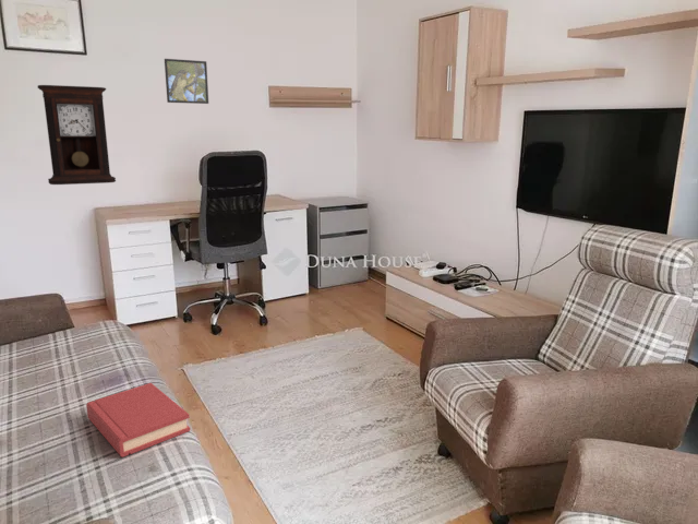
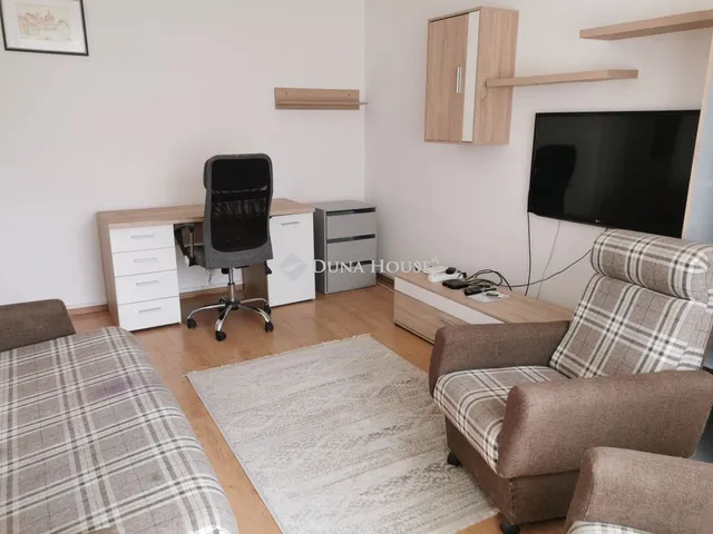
- hardback book [85,382,191,458]
- pendulum clock [36,84,117,186]
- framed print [164,58,209,105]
